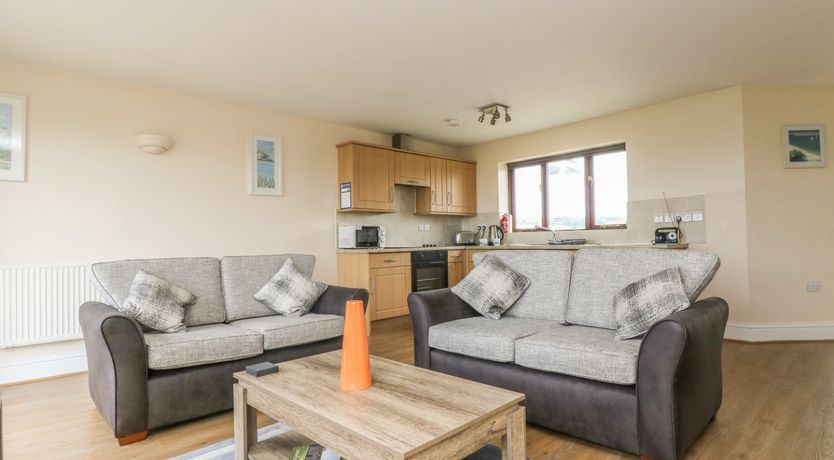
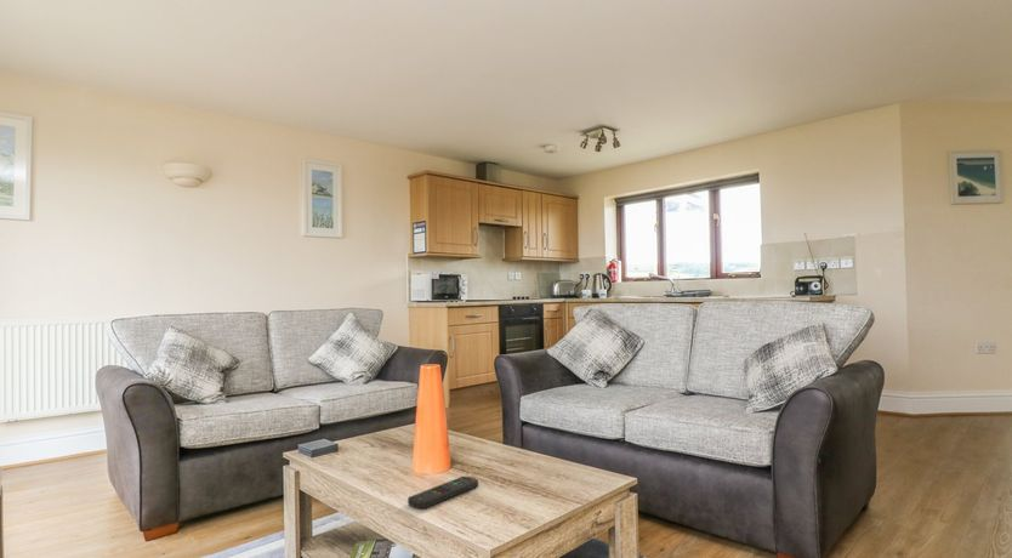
+ remote control [406,476,479,509]
